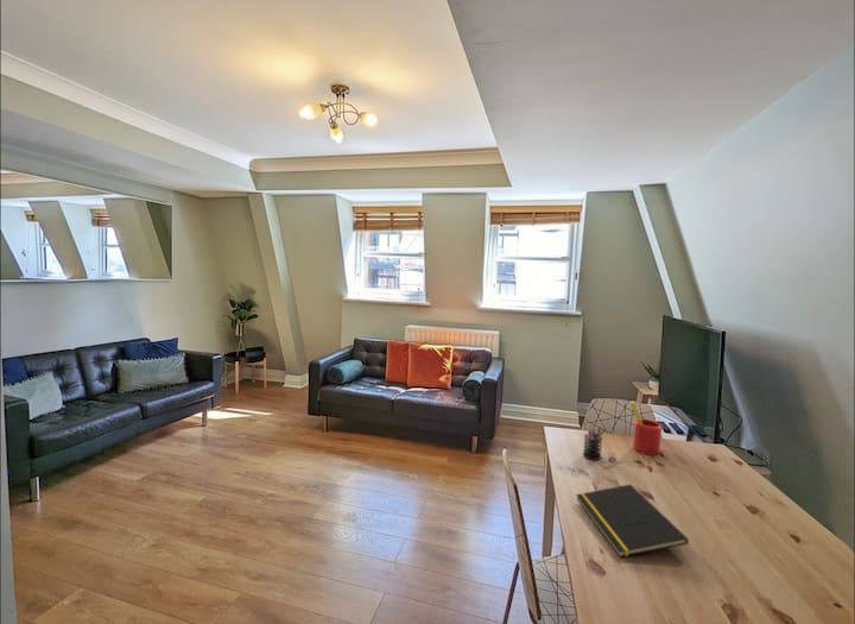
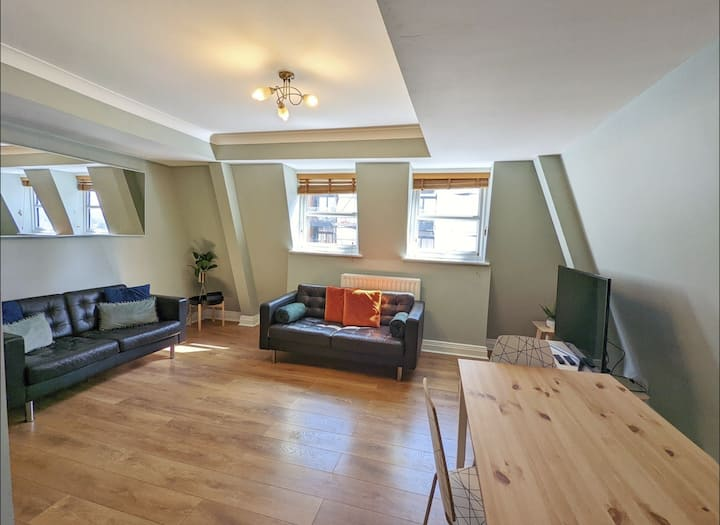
- notepad [575,484,690,559]
- straw [629,401,663,456]
- pen holder [582,422,607,461]
